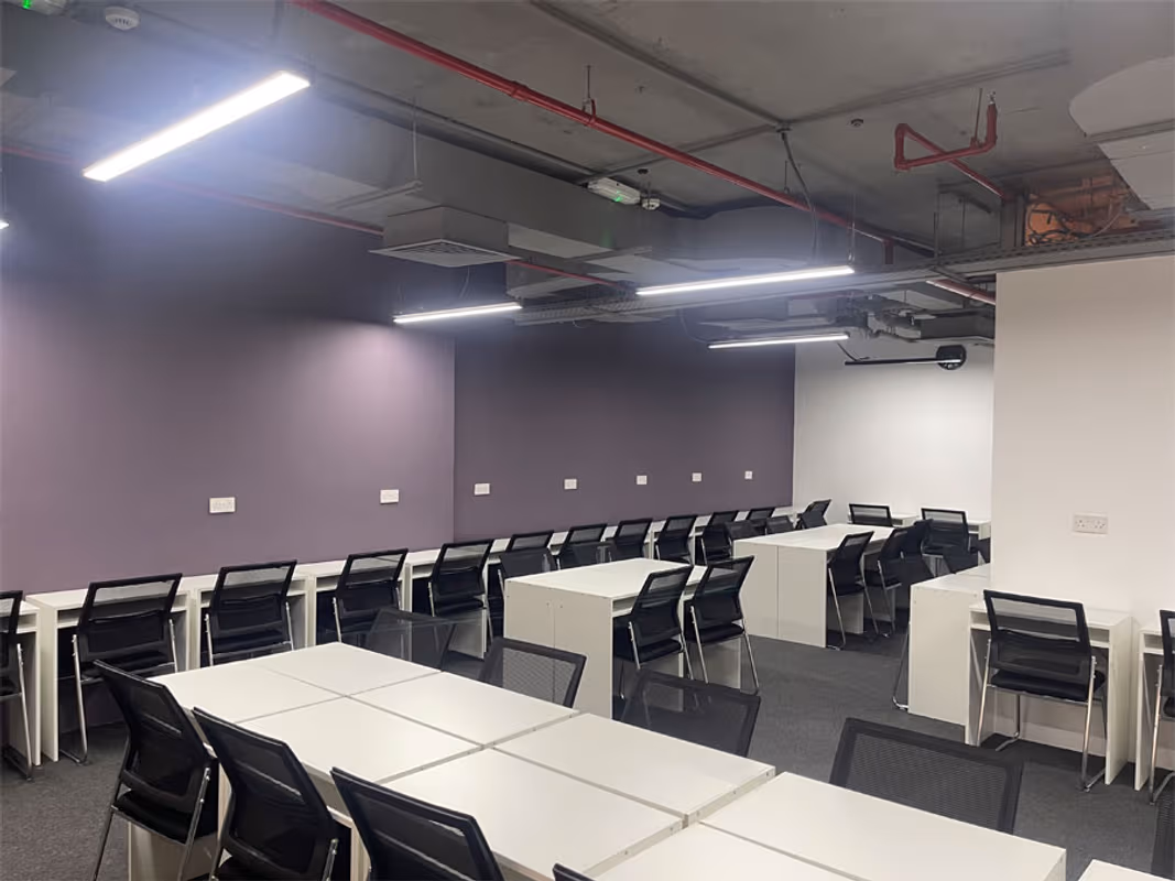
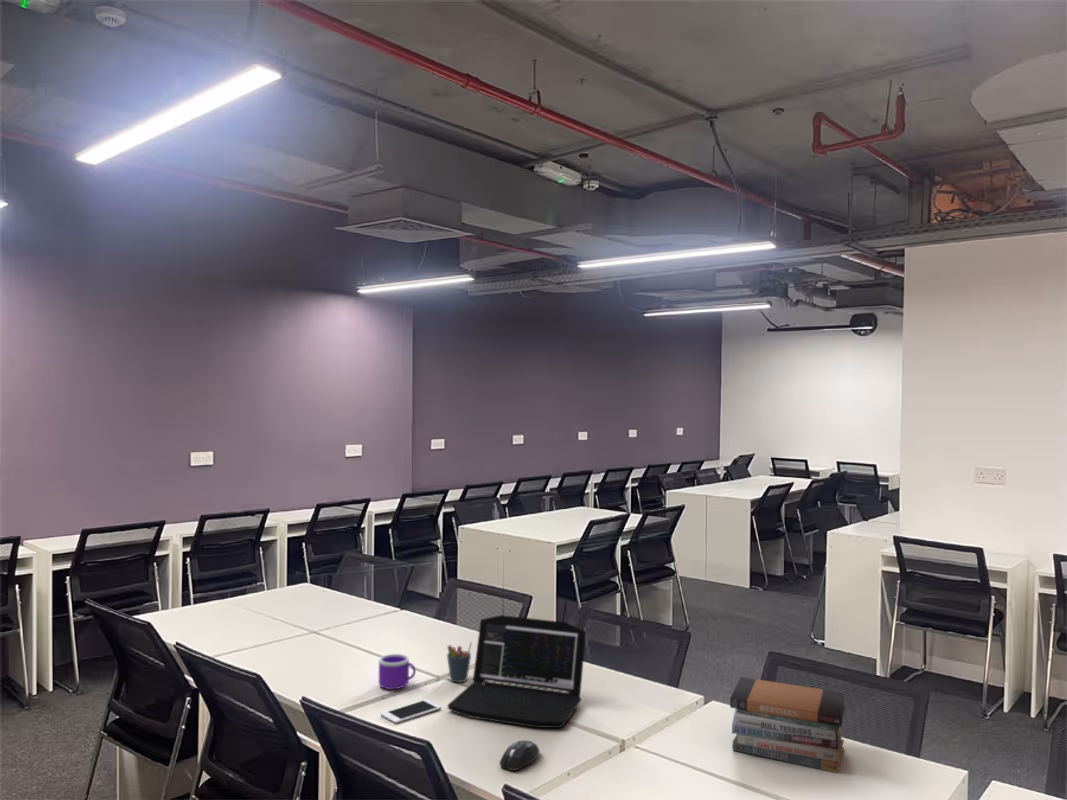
+ mug [378,653,417,690]
+ cell phone [380,698,442,724]
+ book stack [729,676,846,774]
+ pen holder [446,641,473,683]
+ laptop [447,614,587,729]
+ mouse [499,740,540,772]
